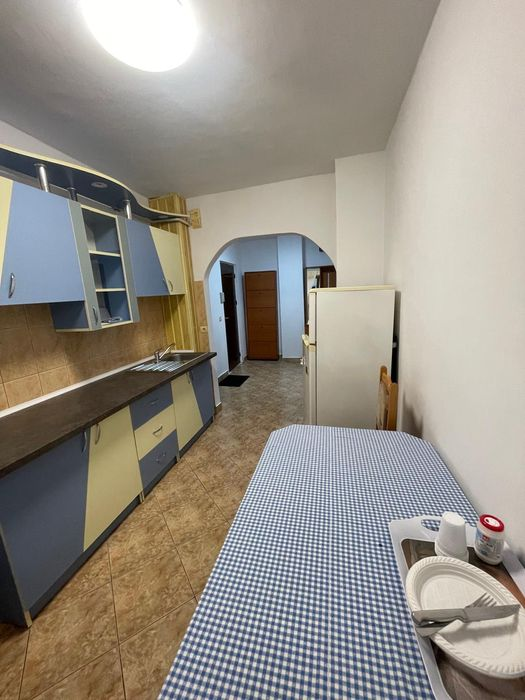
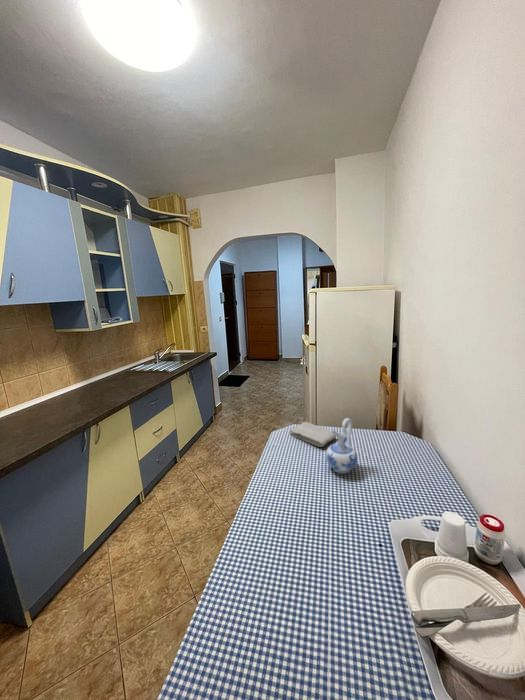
+ ceramic pitcher [325,417,358,474]
+ washcloth [289,421,337,448]
